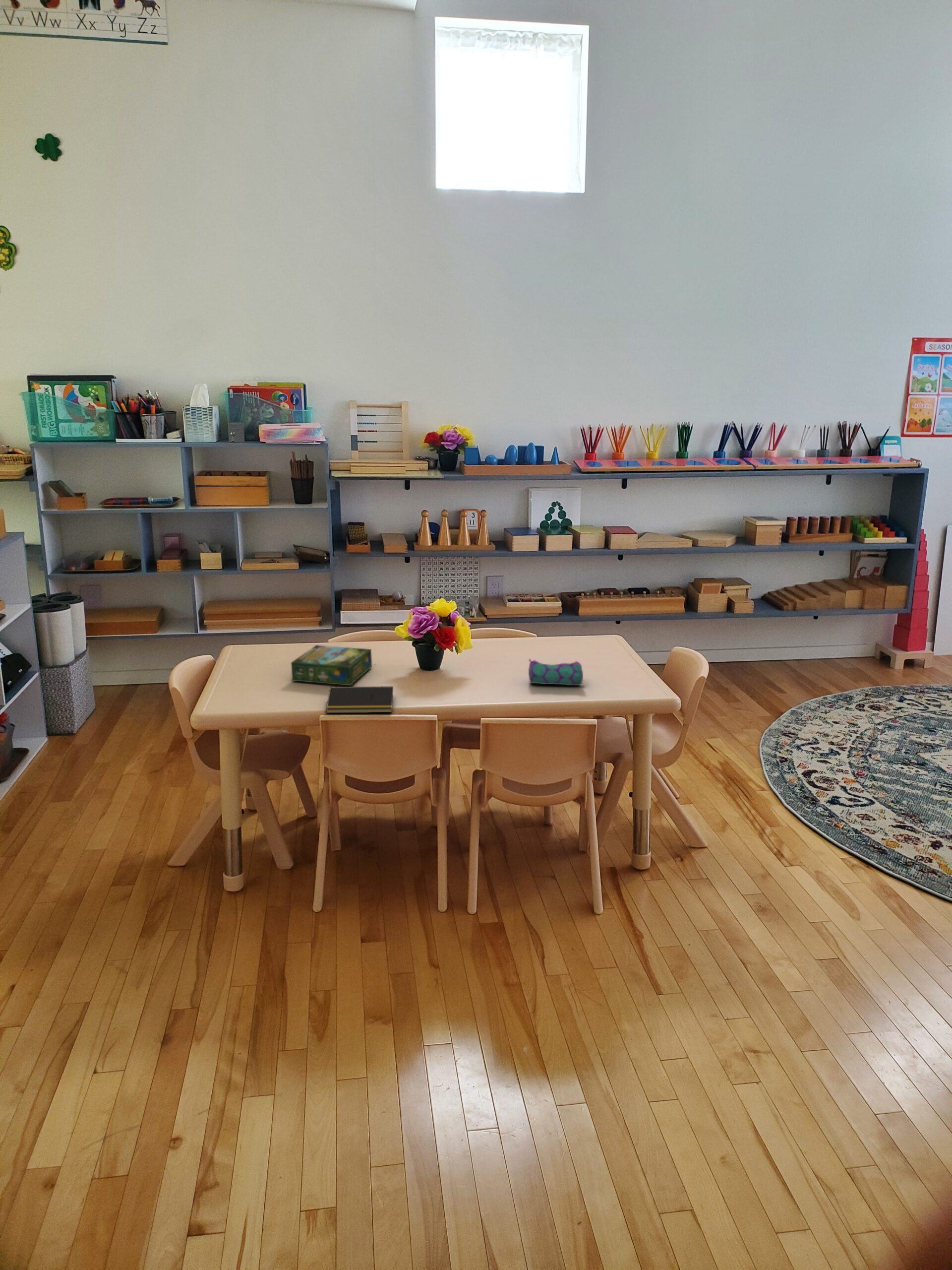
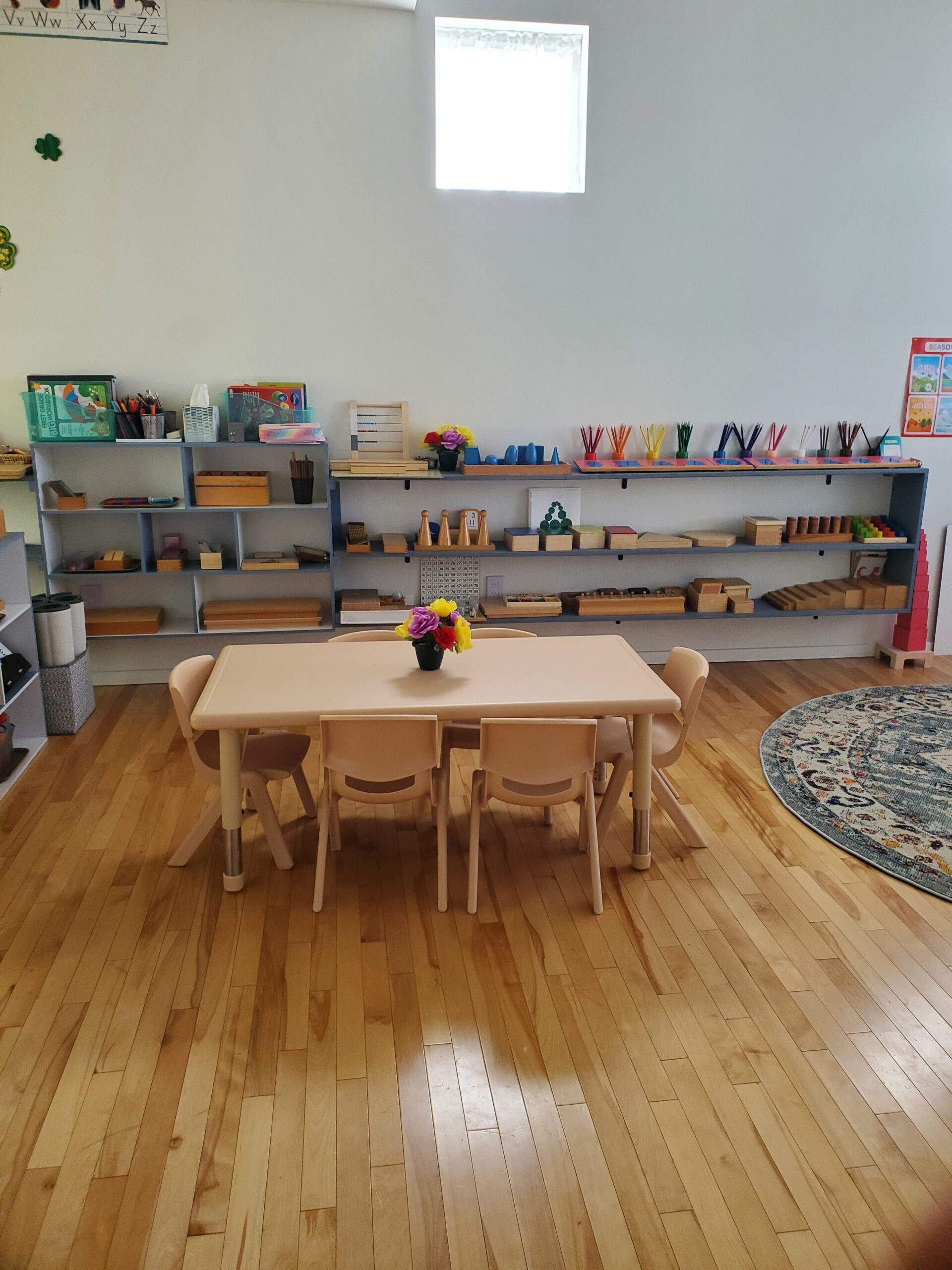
- board game [291,644,372,686]
- pencil case [528,658,584,686]
- notepad [326,686,394,713]
